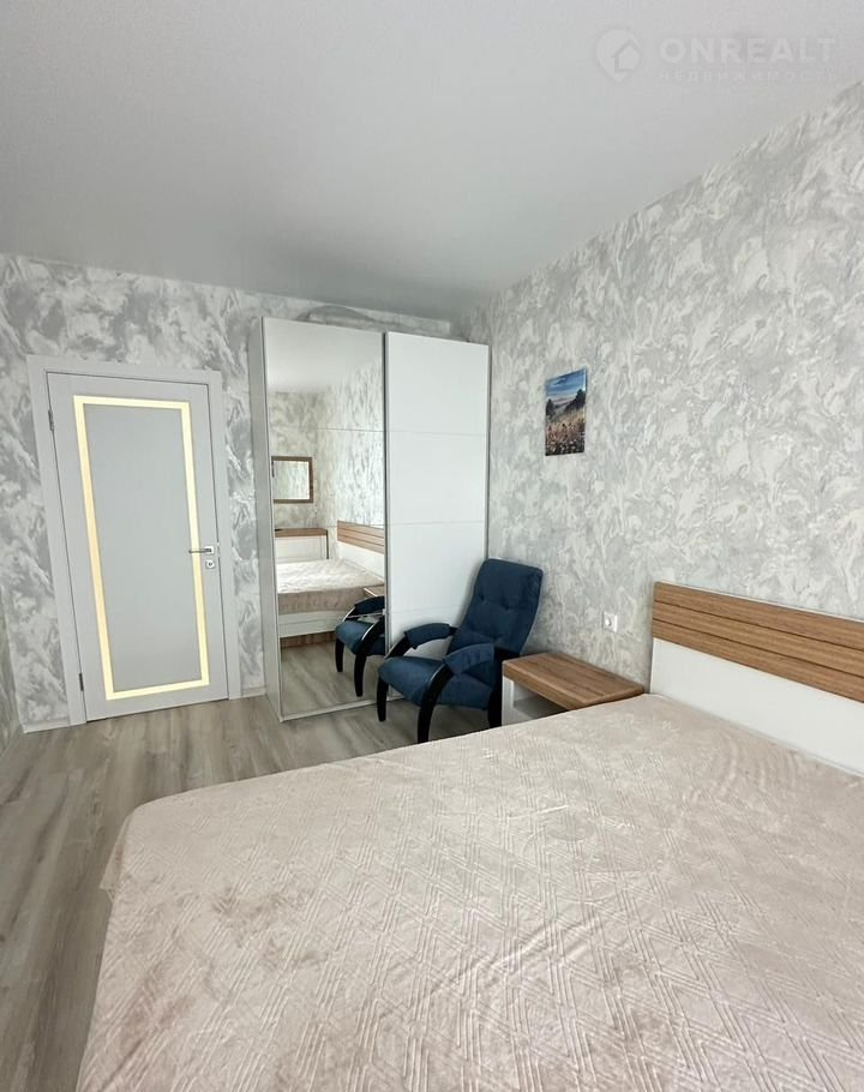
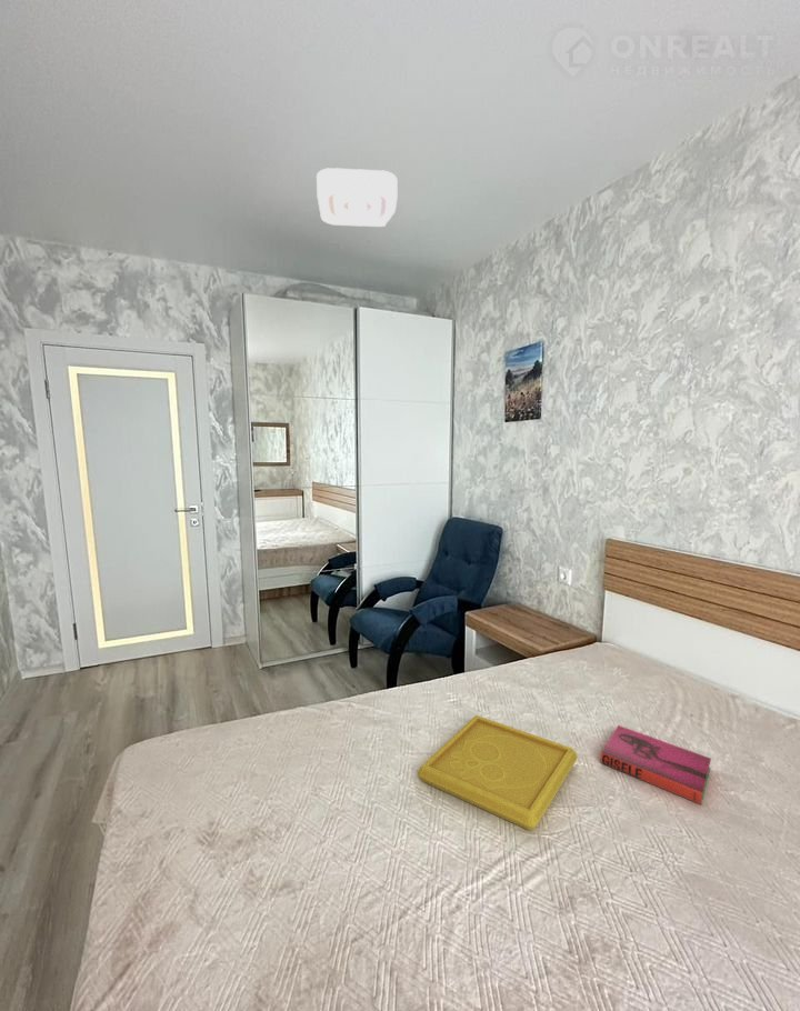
+ serving tray [417,714,579,832]
+ ceiling light [316,167,398,228]
+ hardback book [600,724,712,805]
